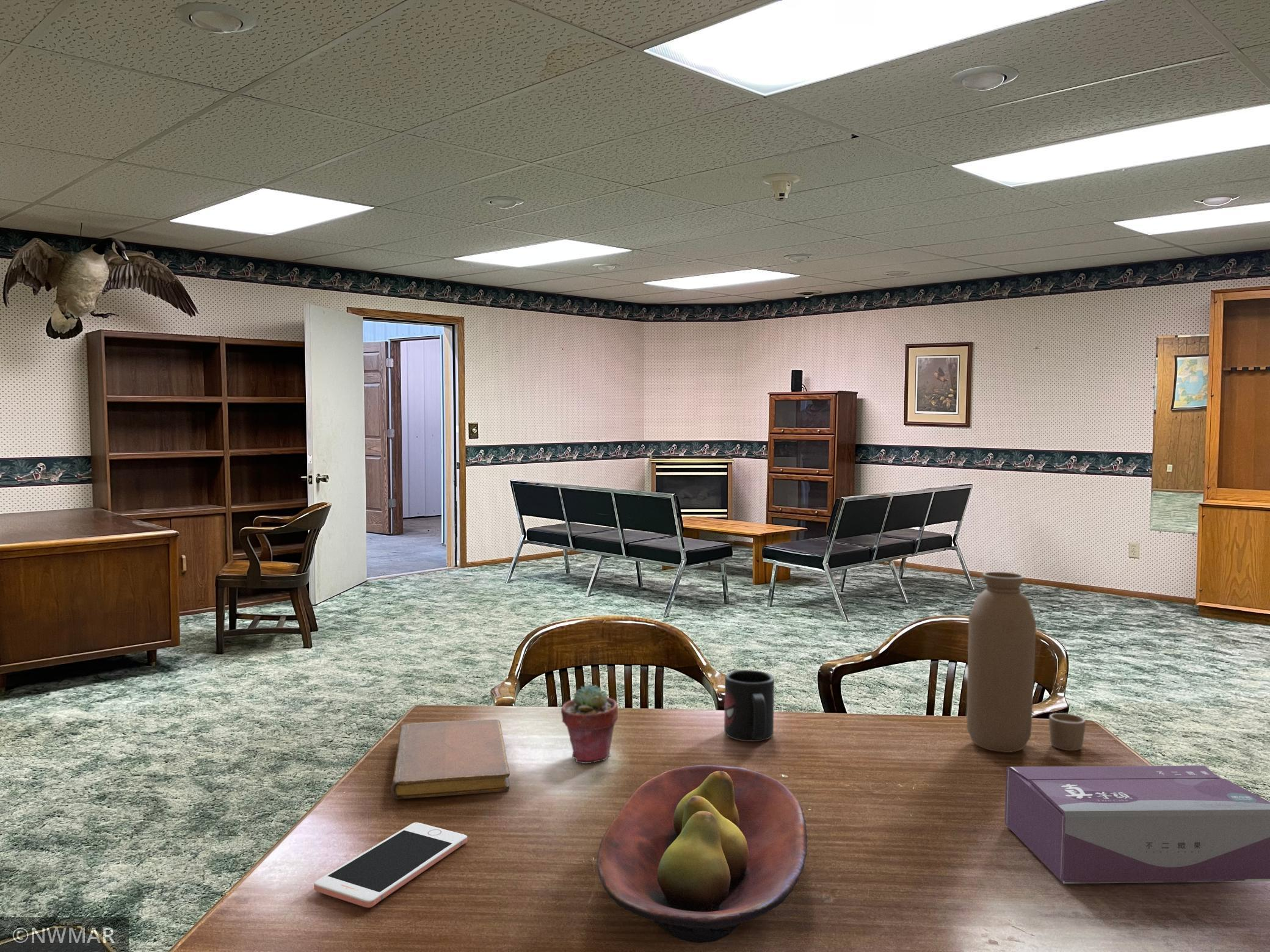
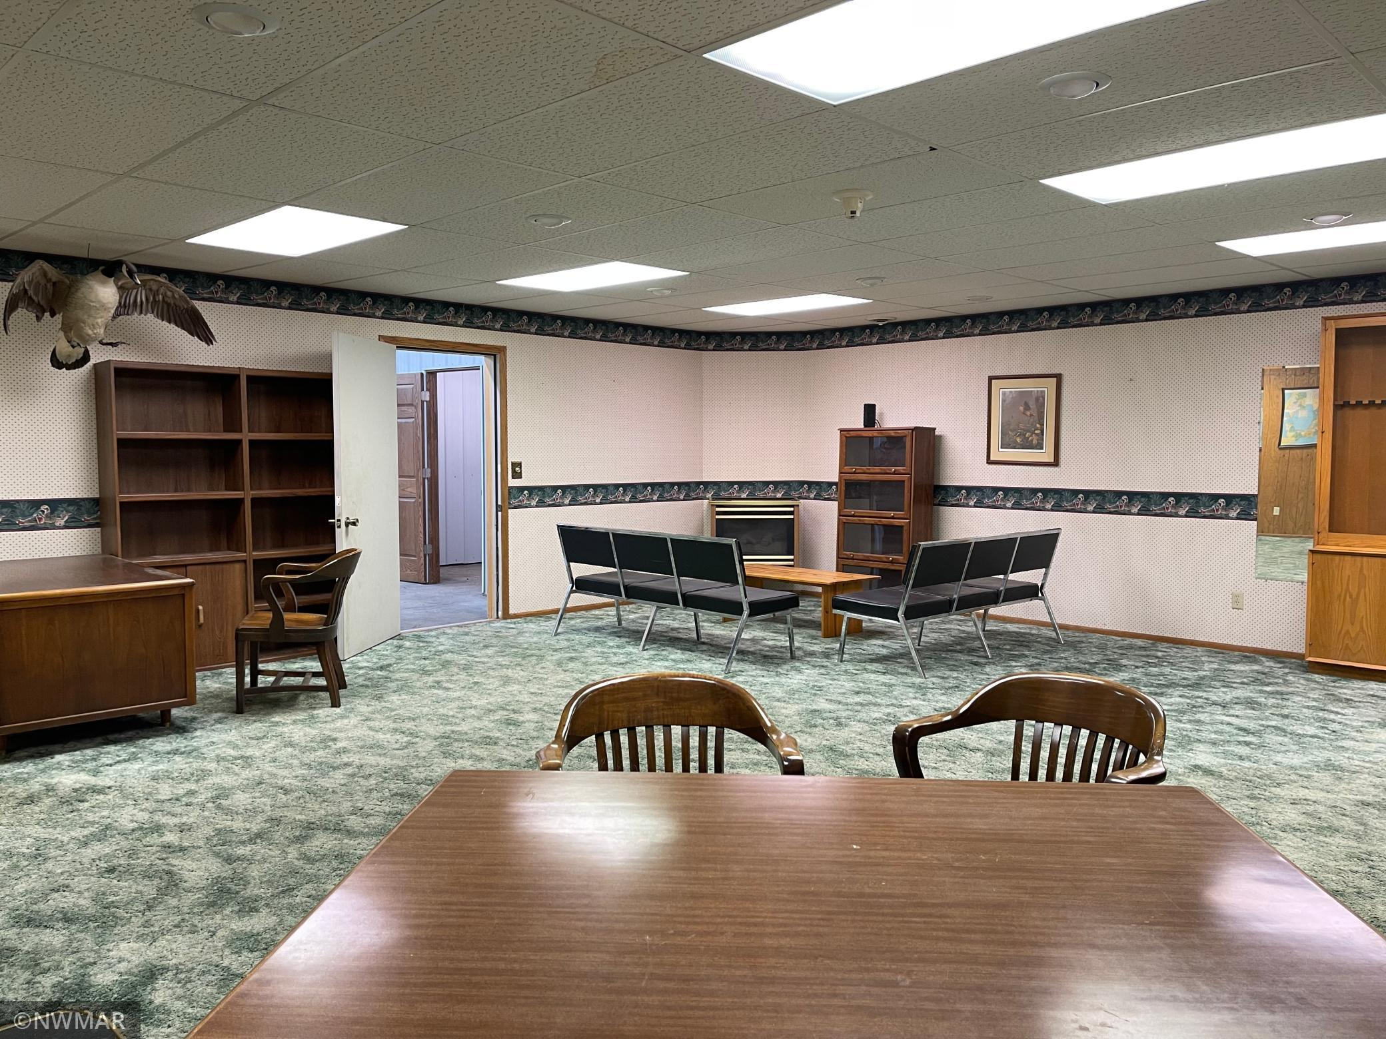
- potted succulent [561,683,619,764]
- mug [724,669,775,742]
- water bottle [966,571,1086,753]
- cell phone [313,822,468,908]
- fruit bowl [597,765,808,943]
- notebook [391,719,510,799]
- tissue box [1004,765,1270,884]
